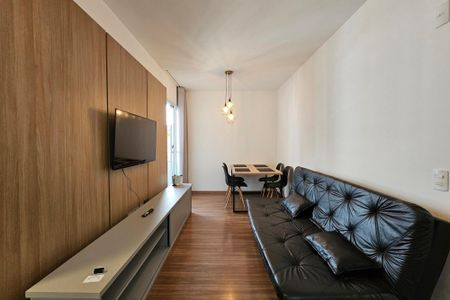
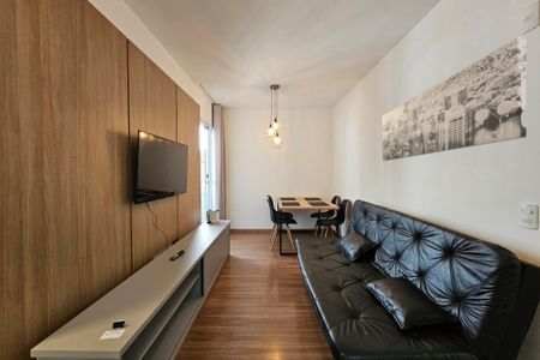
+ wall art [382,36,528,162]
